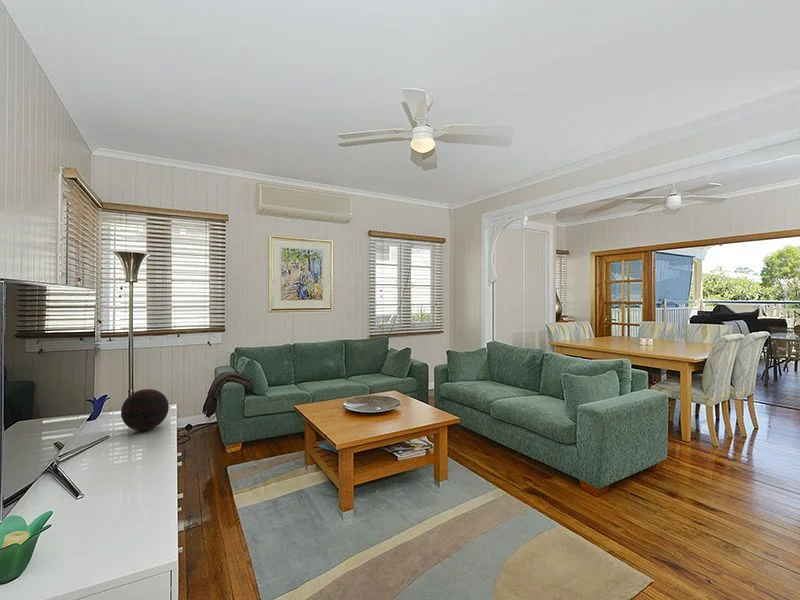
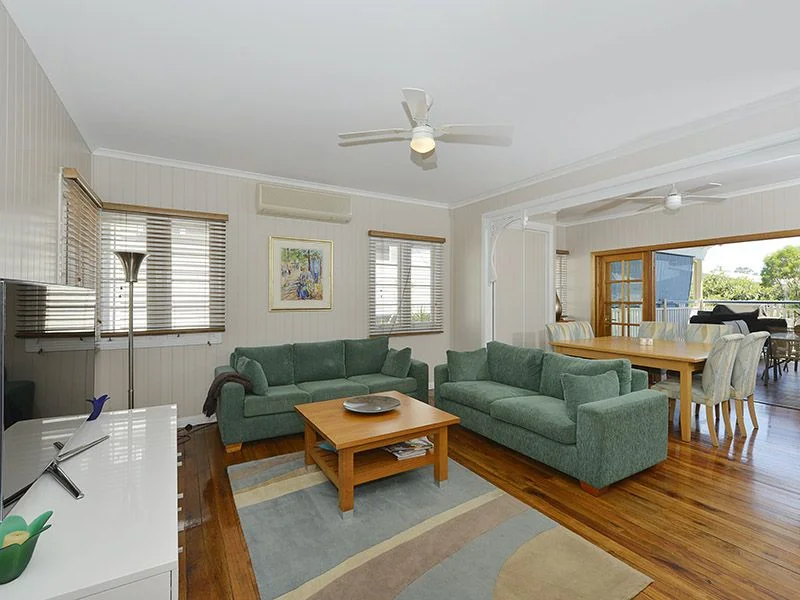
- decorative orb [120,388,170,432]
